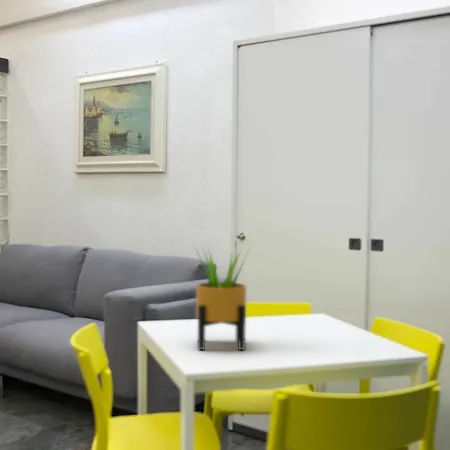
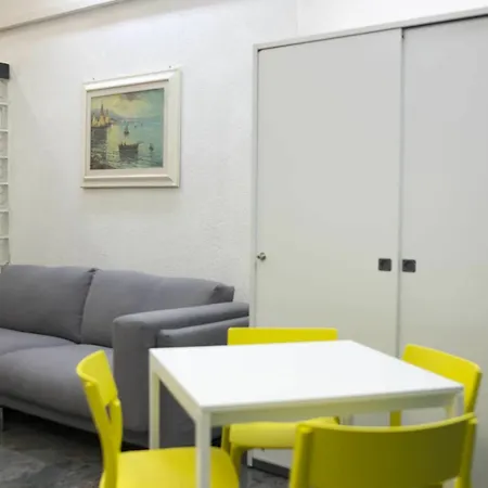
- potted plant [192,242,253,351]
